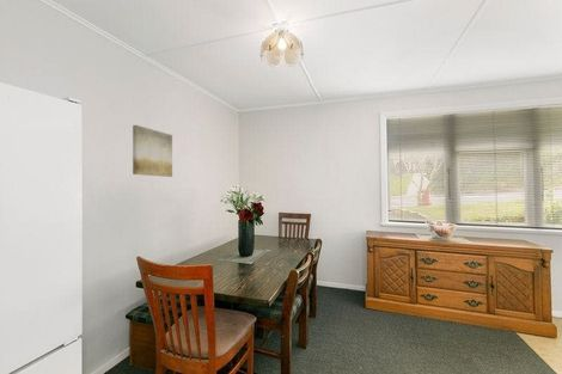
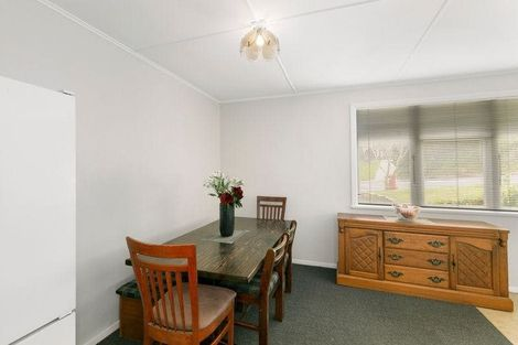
- wall art [132,124,173,178]
